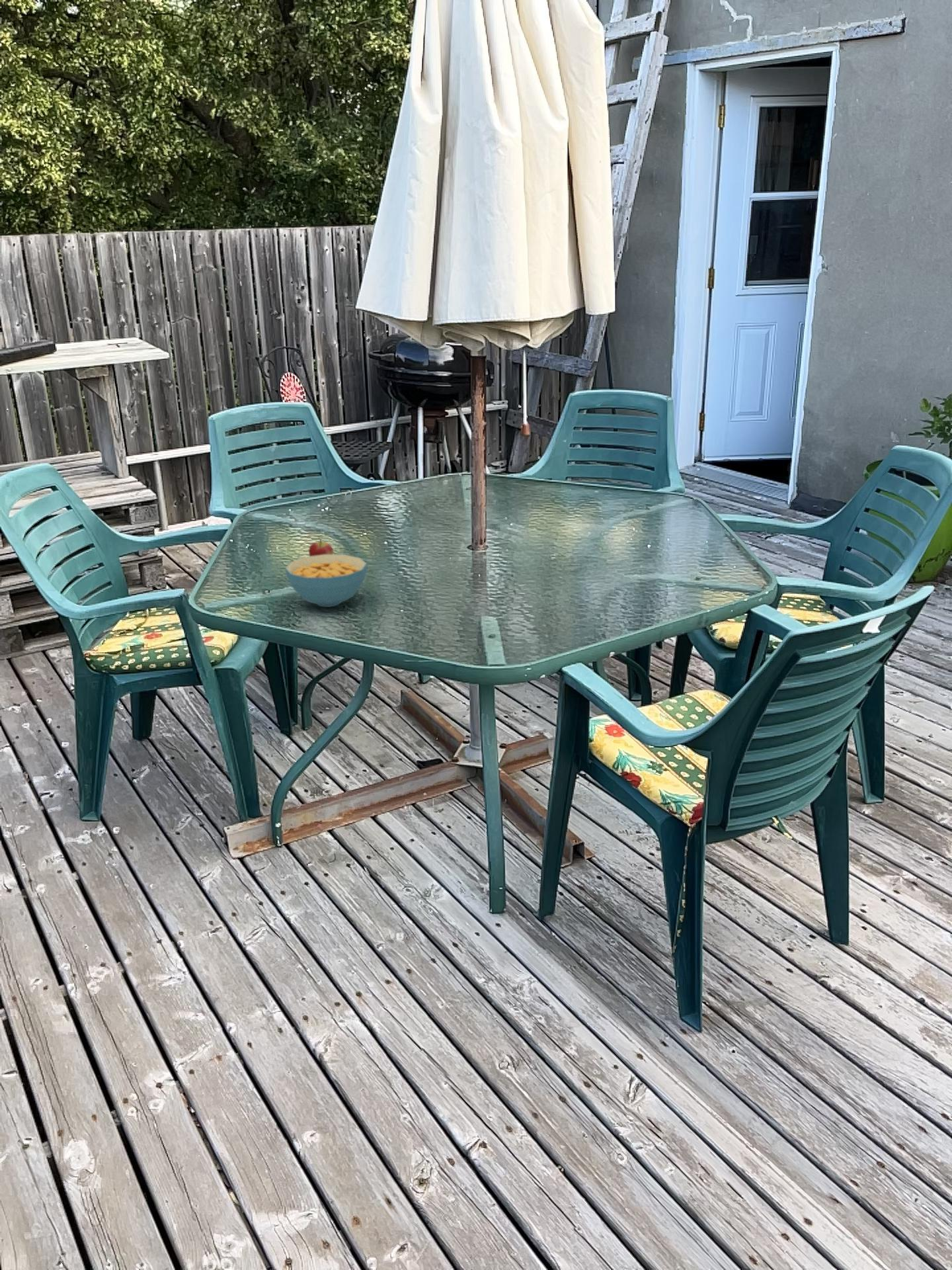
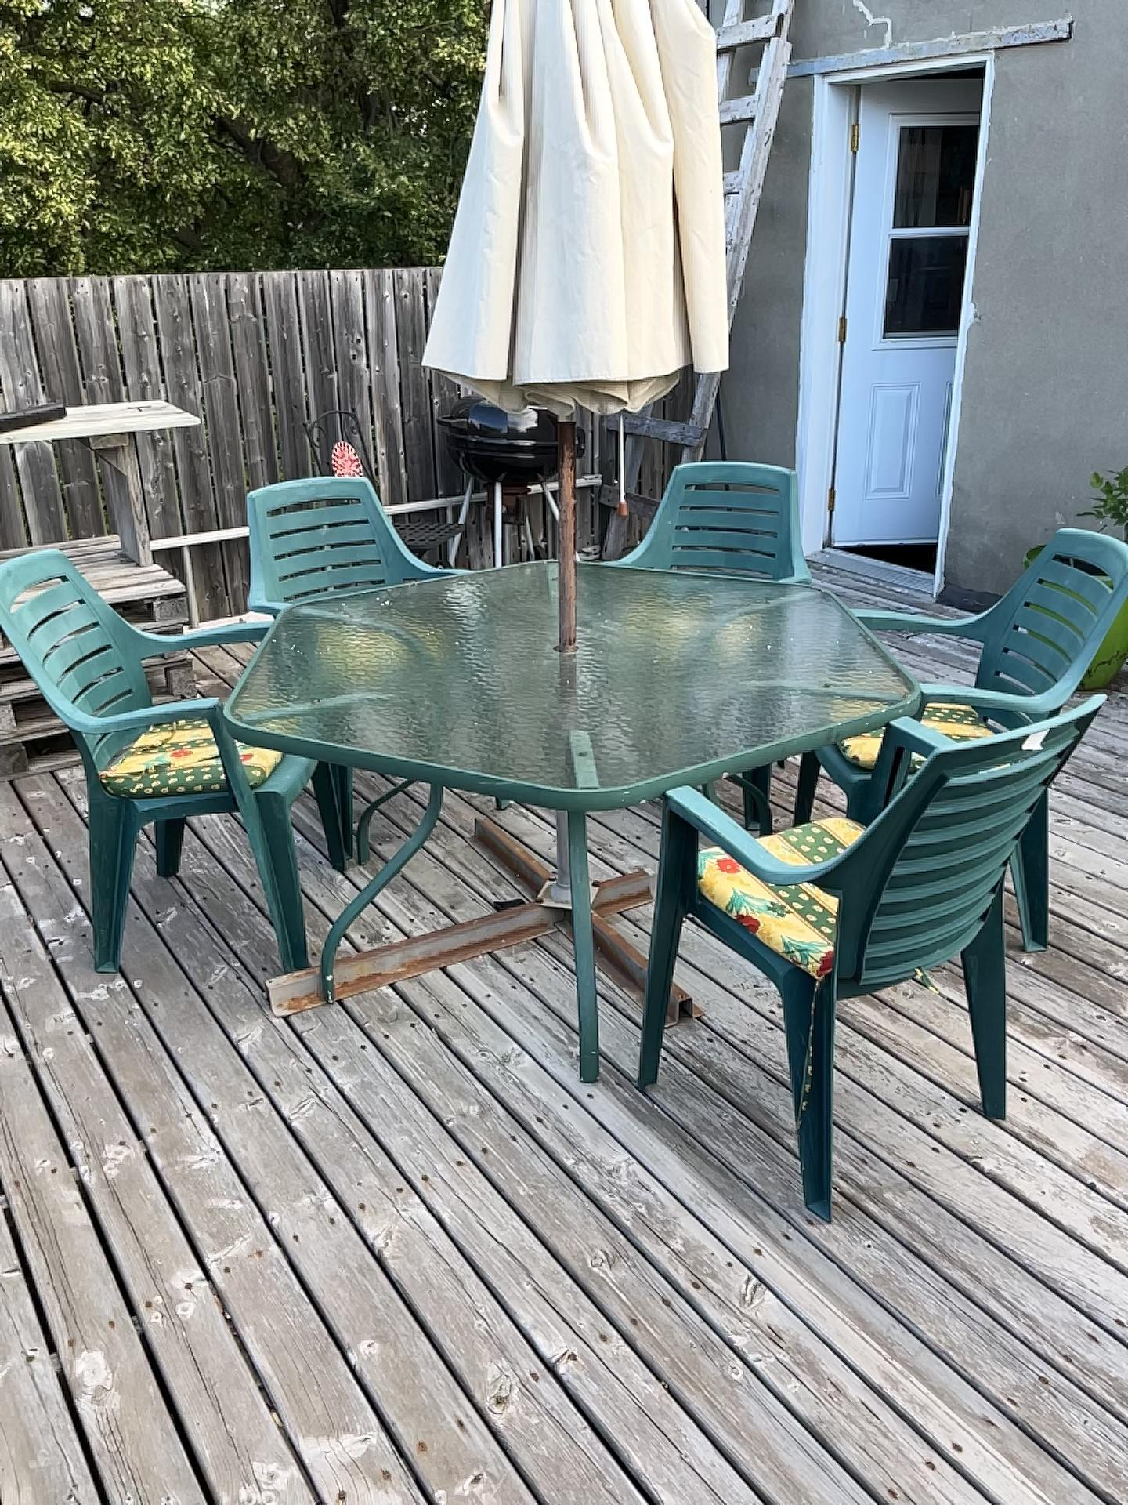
- cereal bowl [284,554,368,608]
- fruit [308,534,335,556]
